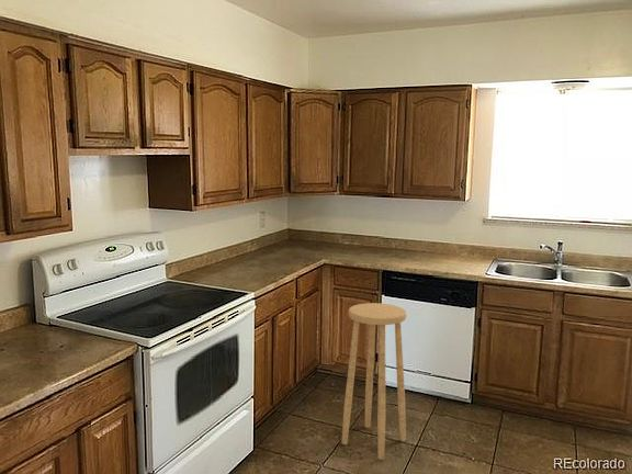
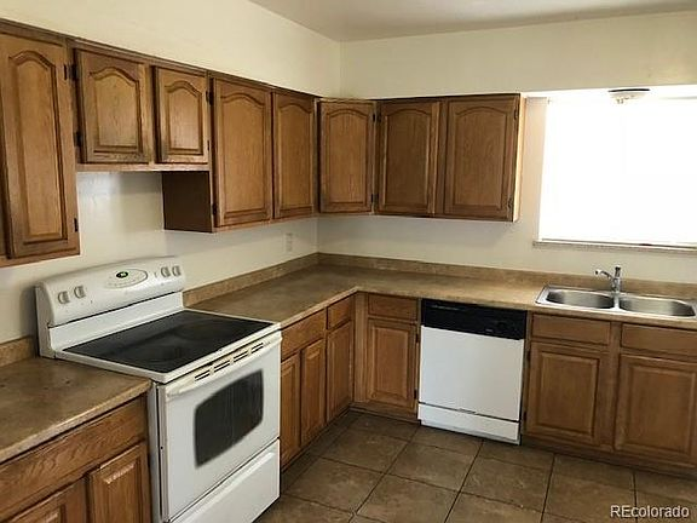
- stool [340,302,407,461]
